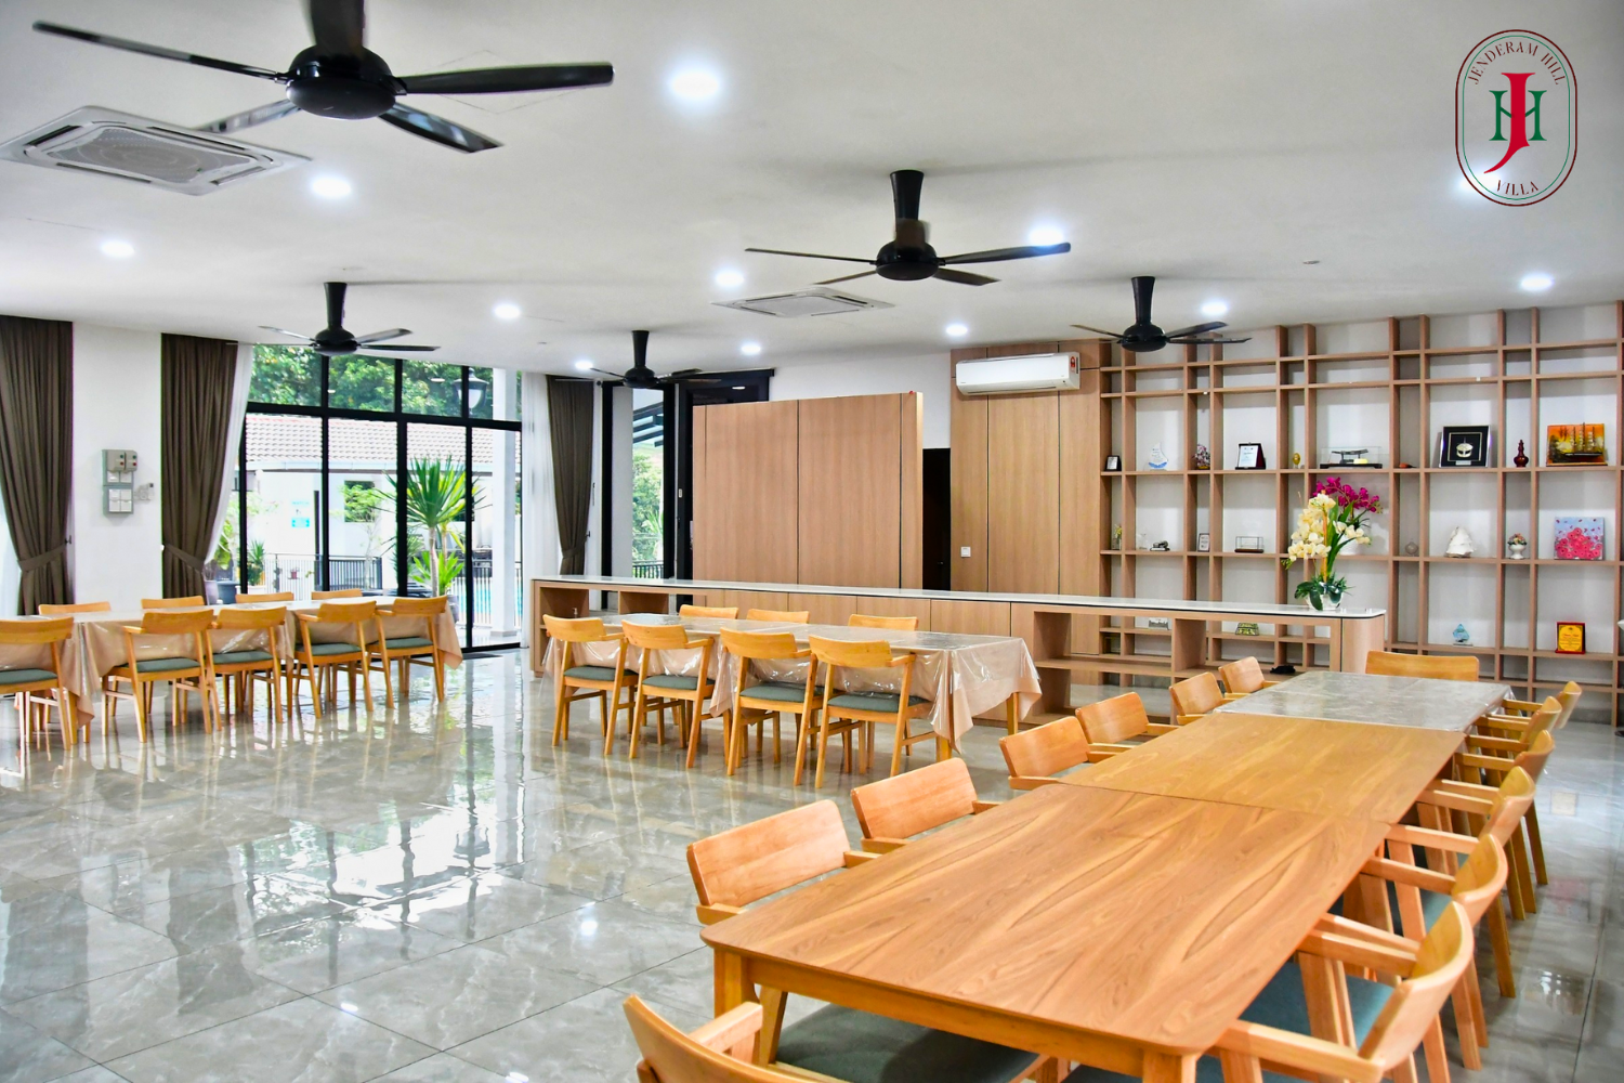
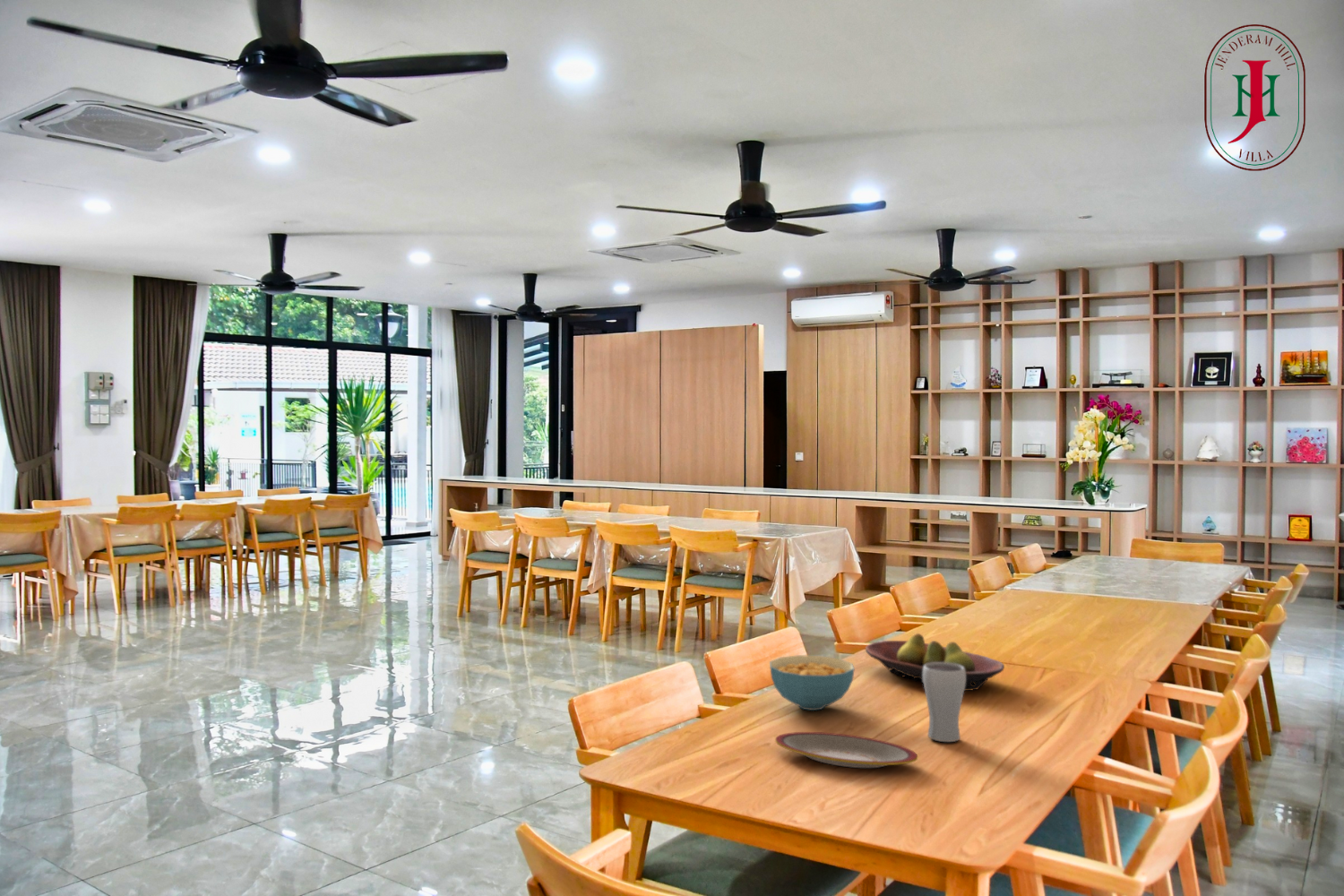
+ drinking glass [923,662,966,743]
+ plate [774,731,918,769]
+ cereal bowl [769,654,856,711]
+ fruit bowl [865,633,1005,692]
